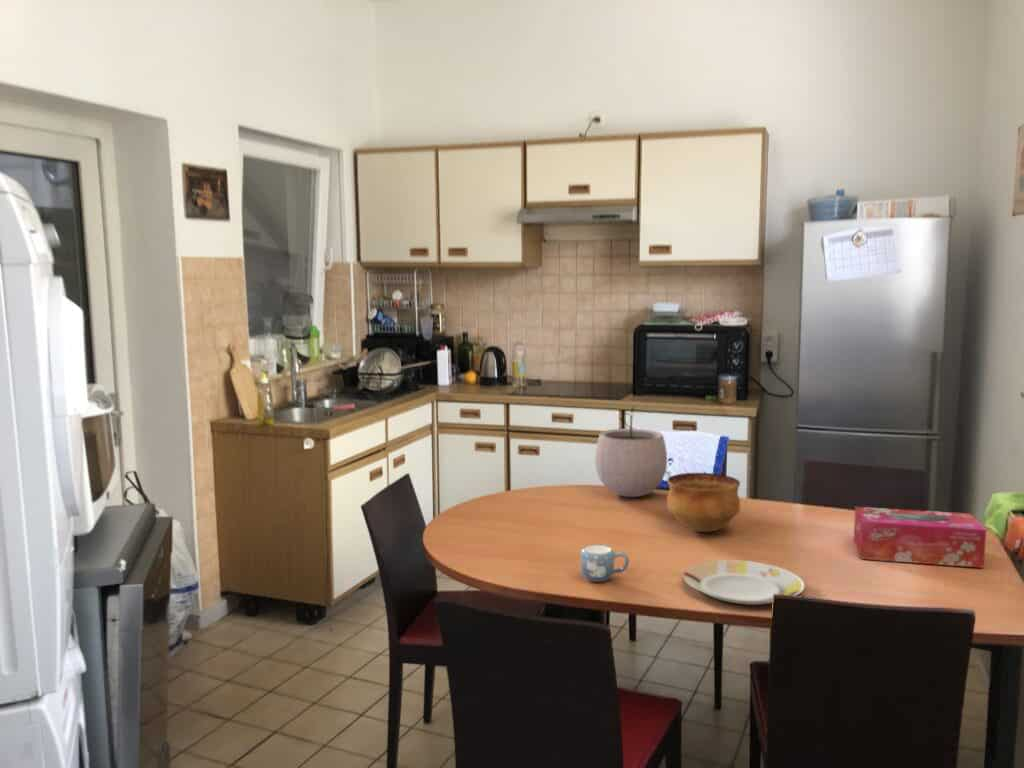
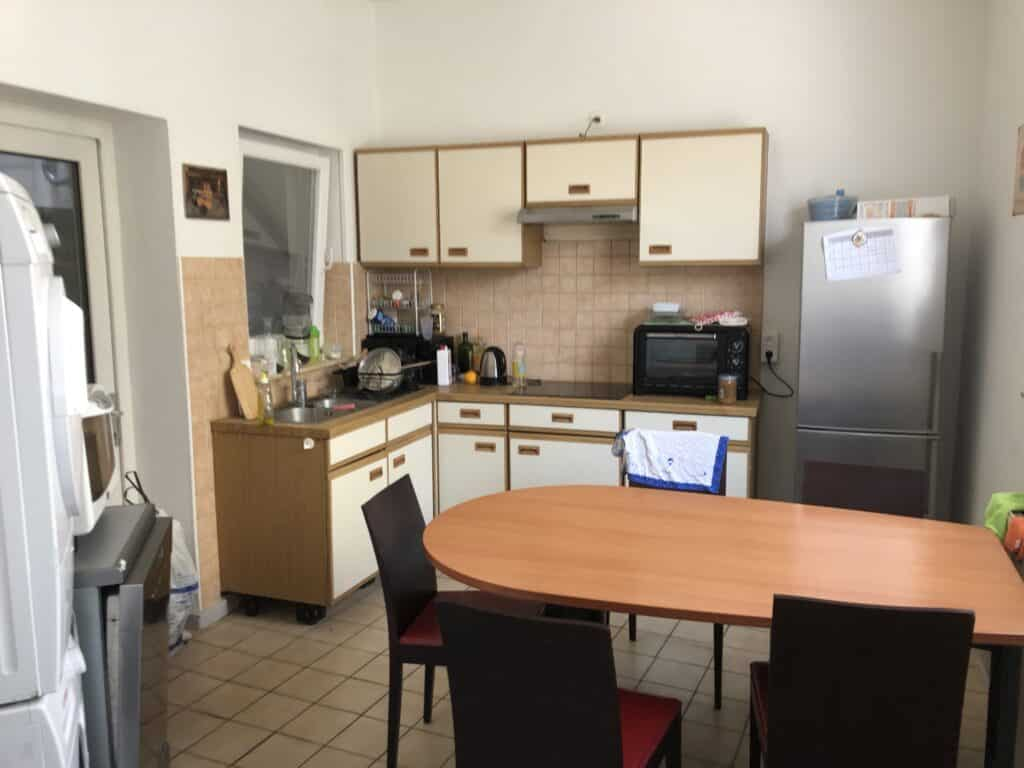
- mug [579,544,630,583]
- plate [682,559,805,606]
- tissue box [853,506,987,569]
- plant pot [594,405,668,498]
- bowl [666,472,741,533]
